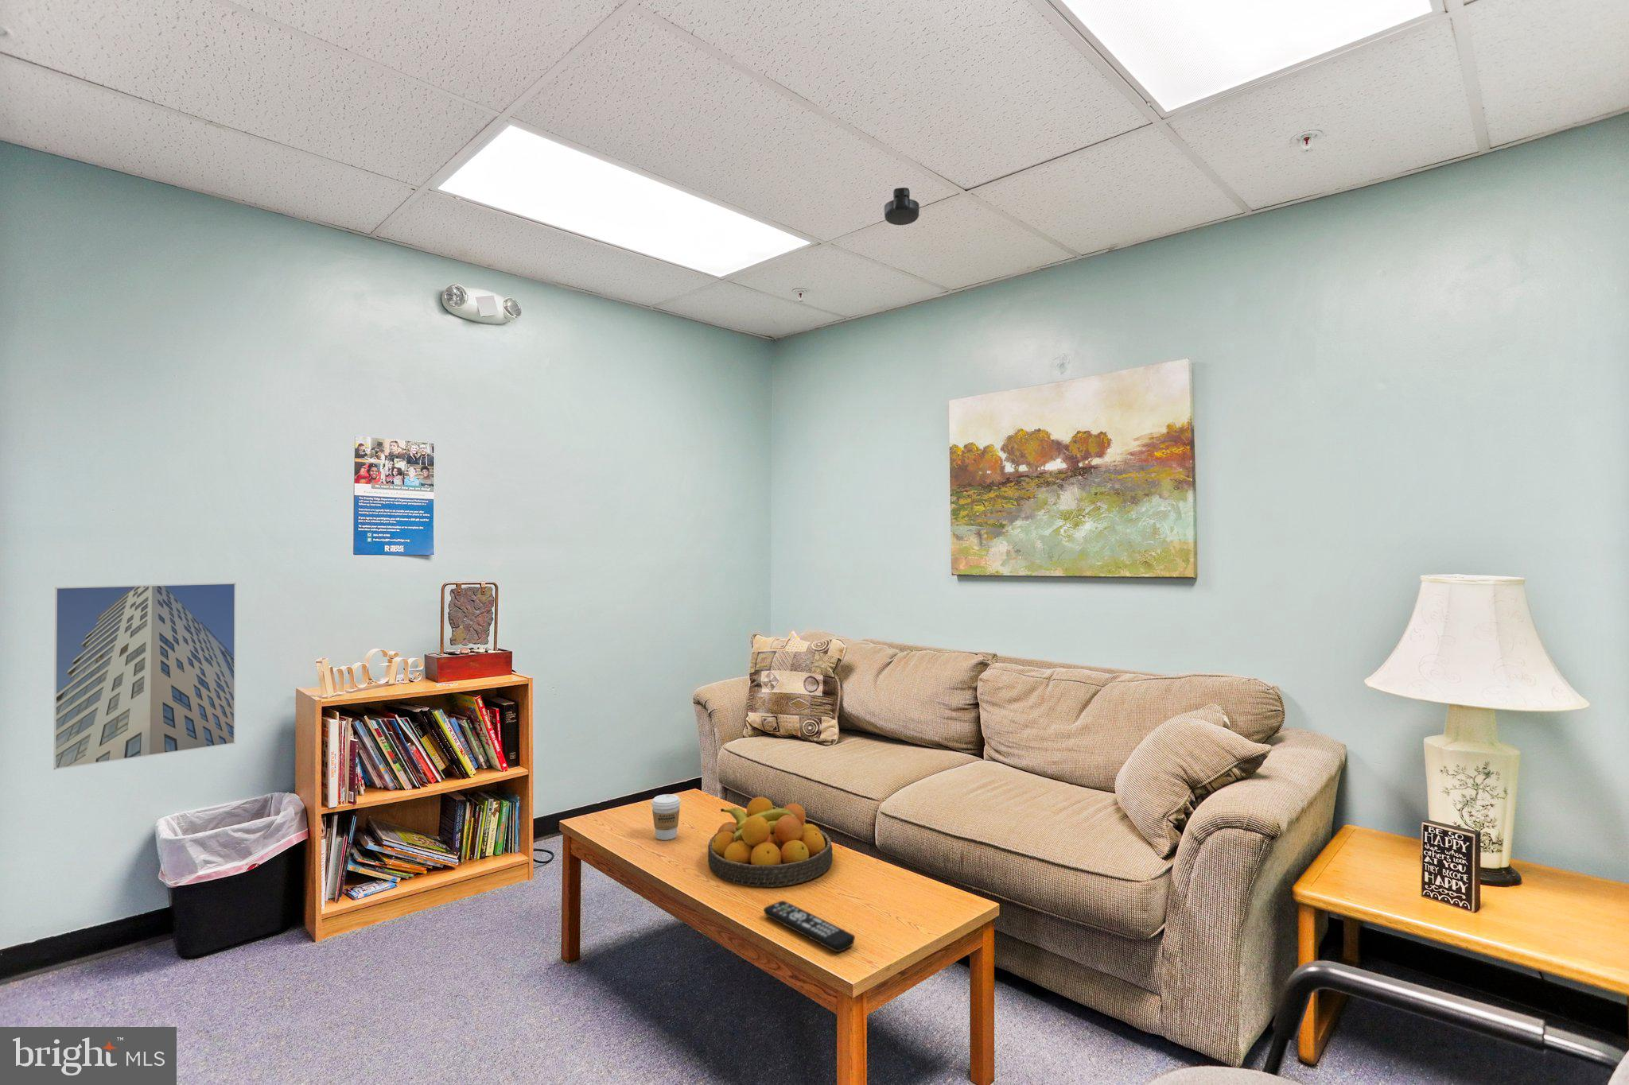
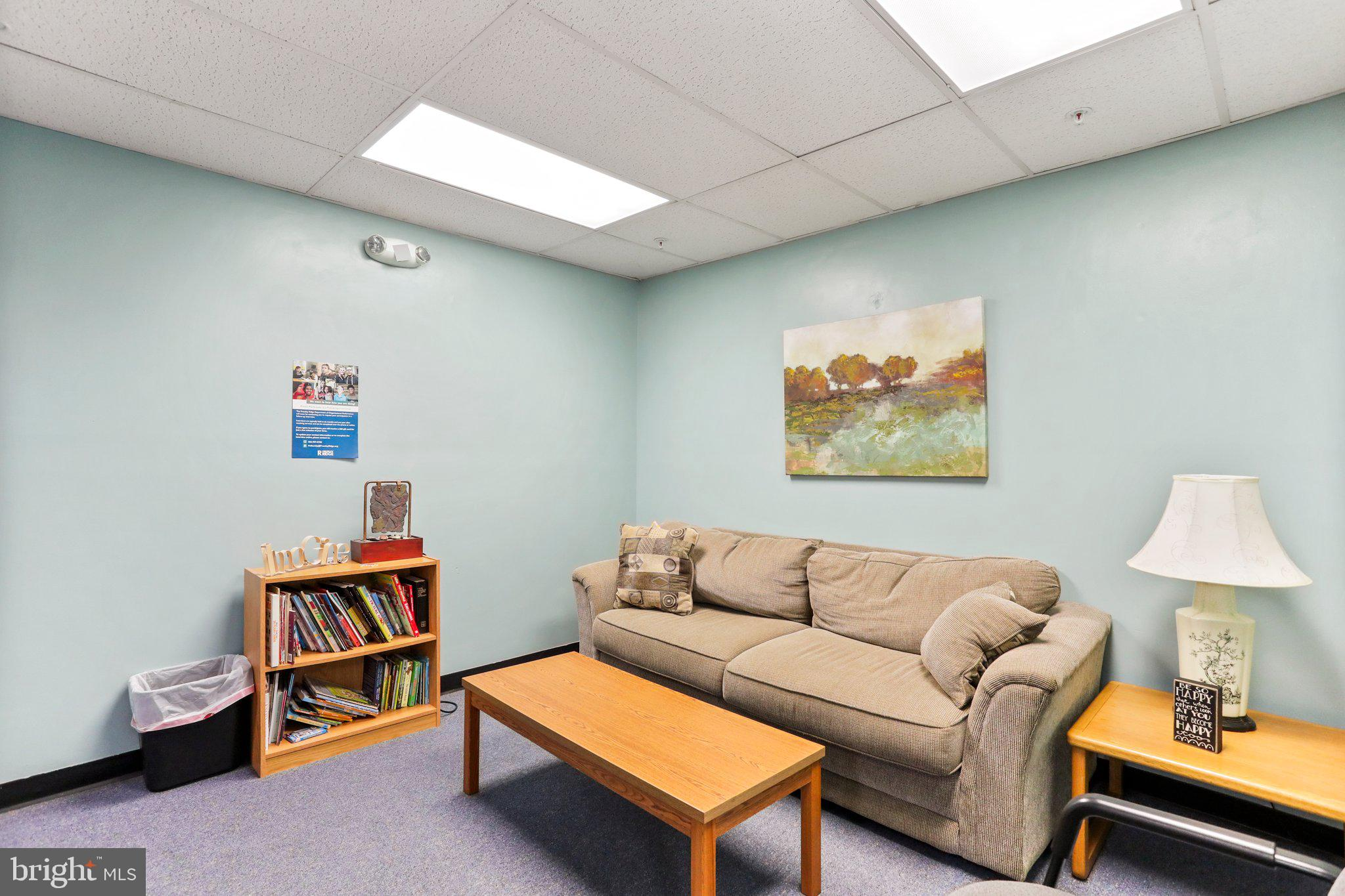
- coffee cup [650,793,681,840]
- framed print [53,581,236,770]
- fruit bowl [707,796,833,888]
- remote control [763,900,856,953]
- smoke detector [884,186,920,225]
